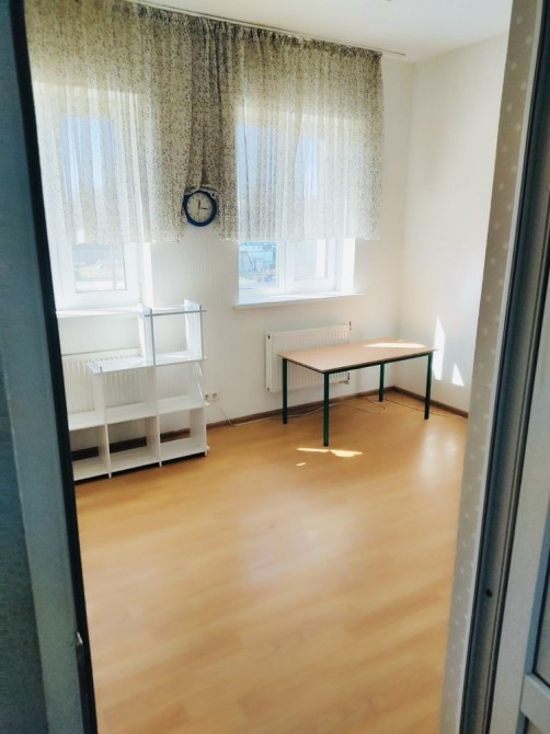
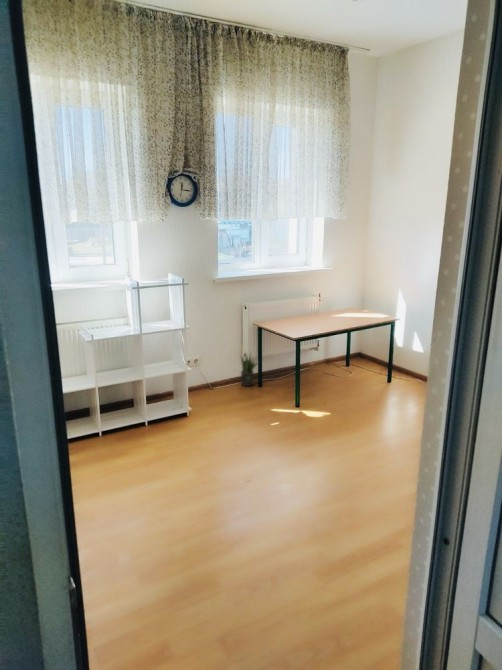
+ potted plant [239,350,259,387]
